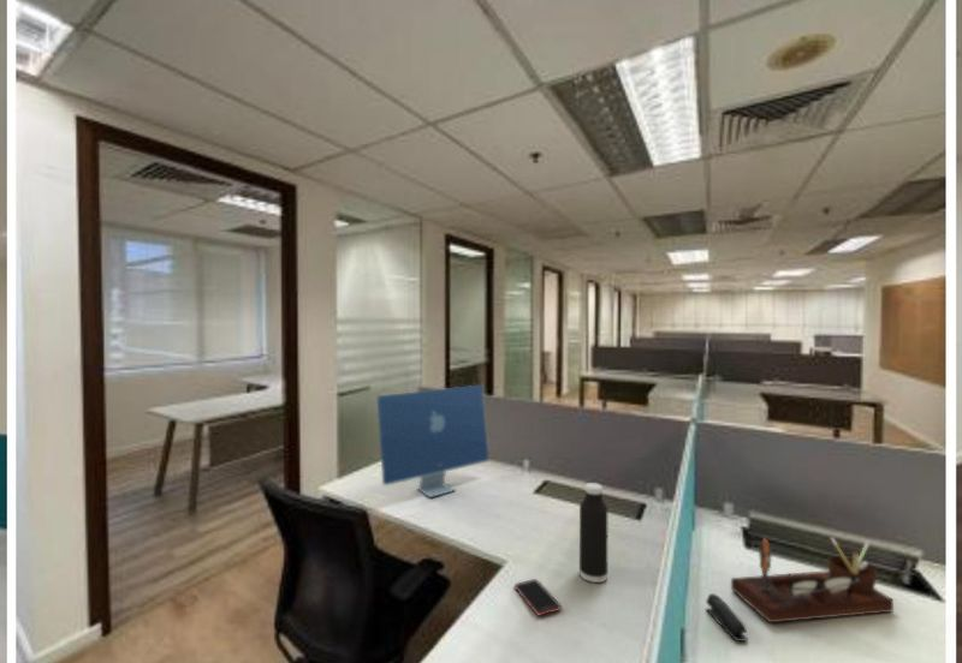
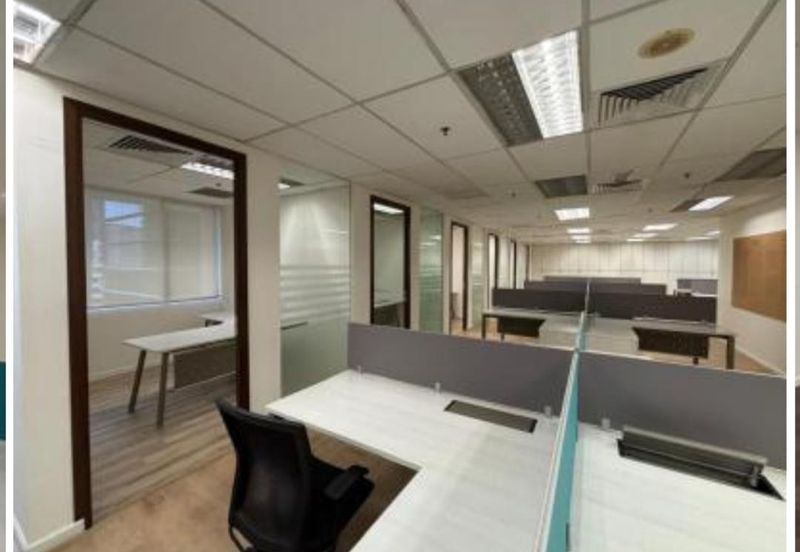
- desk organizer [730,536,895,623]
- water bottle [578,482,608,584]
- cell phone [513,578,563,617]
- computer monitor [376,384,491,498]
- stapler [705,592,748,643]
